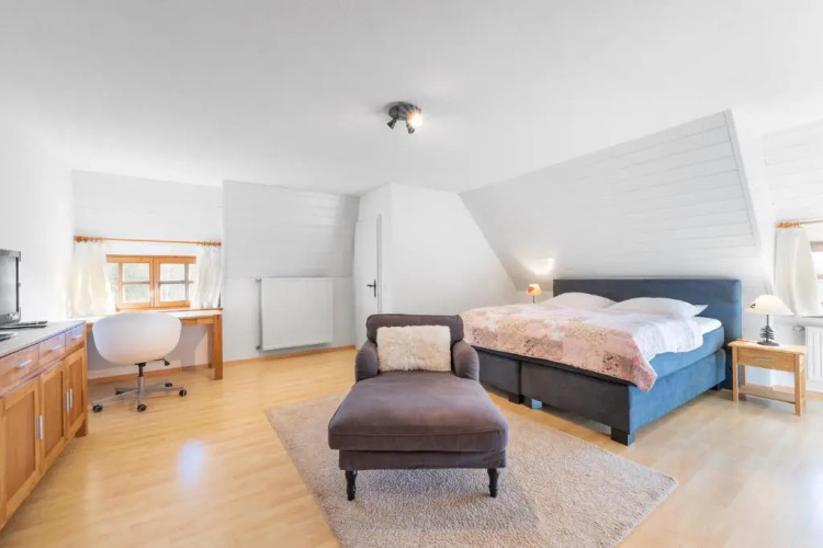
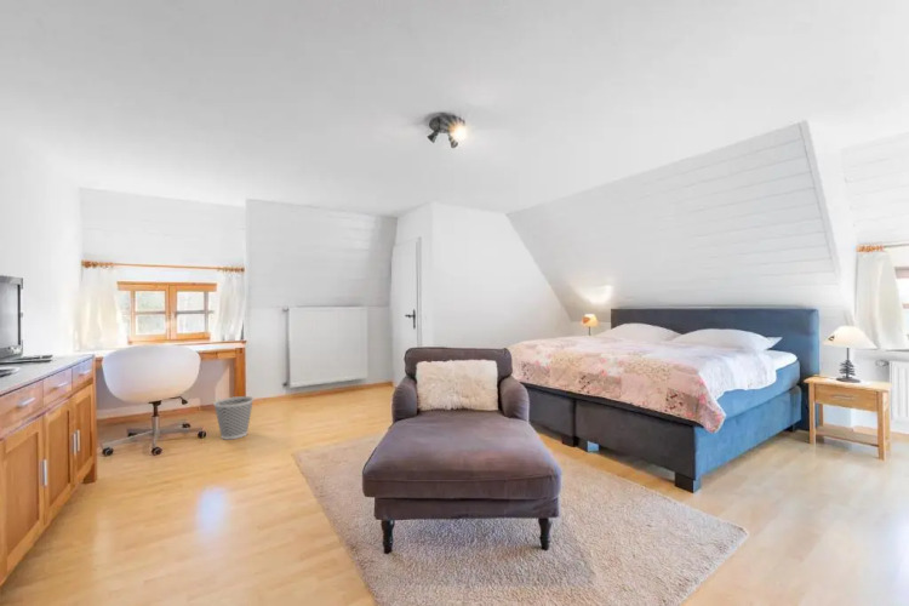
+ wastebasket [212,395,255,441]
